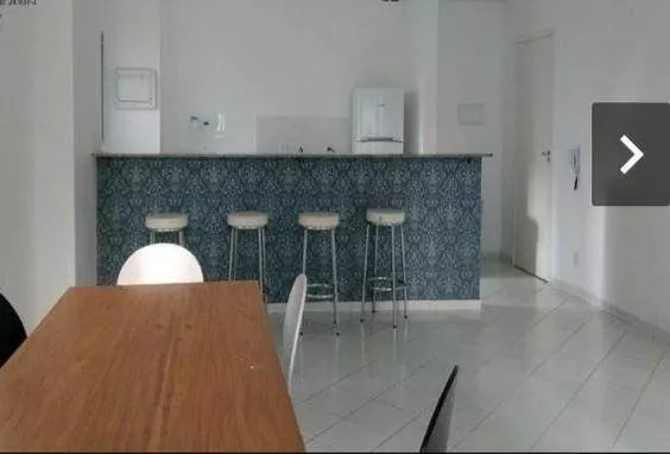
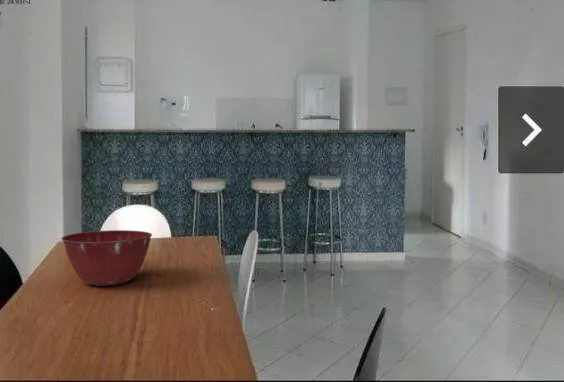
+ mixing bowl [60,229,153,287]
